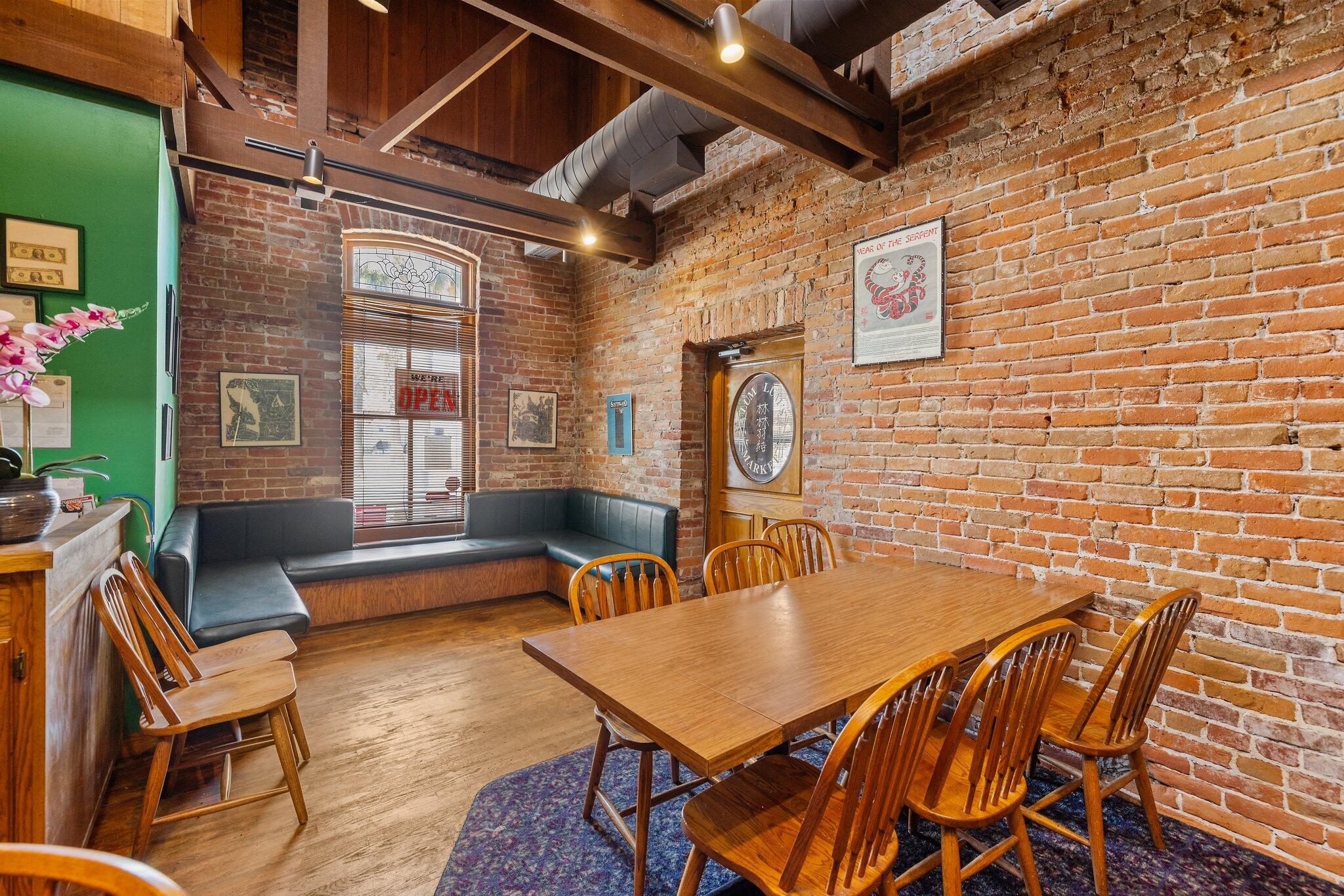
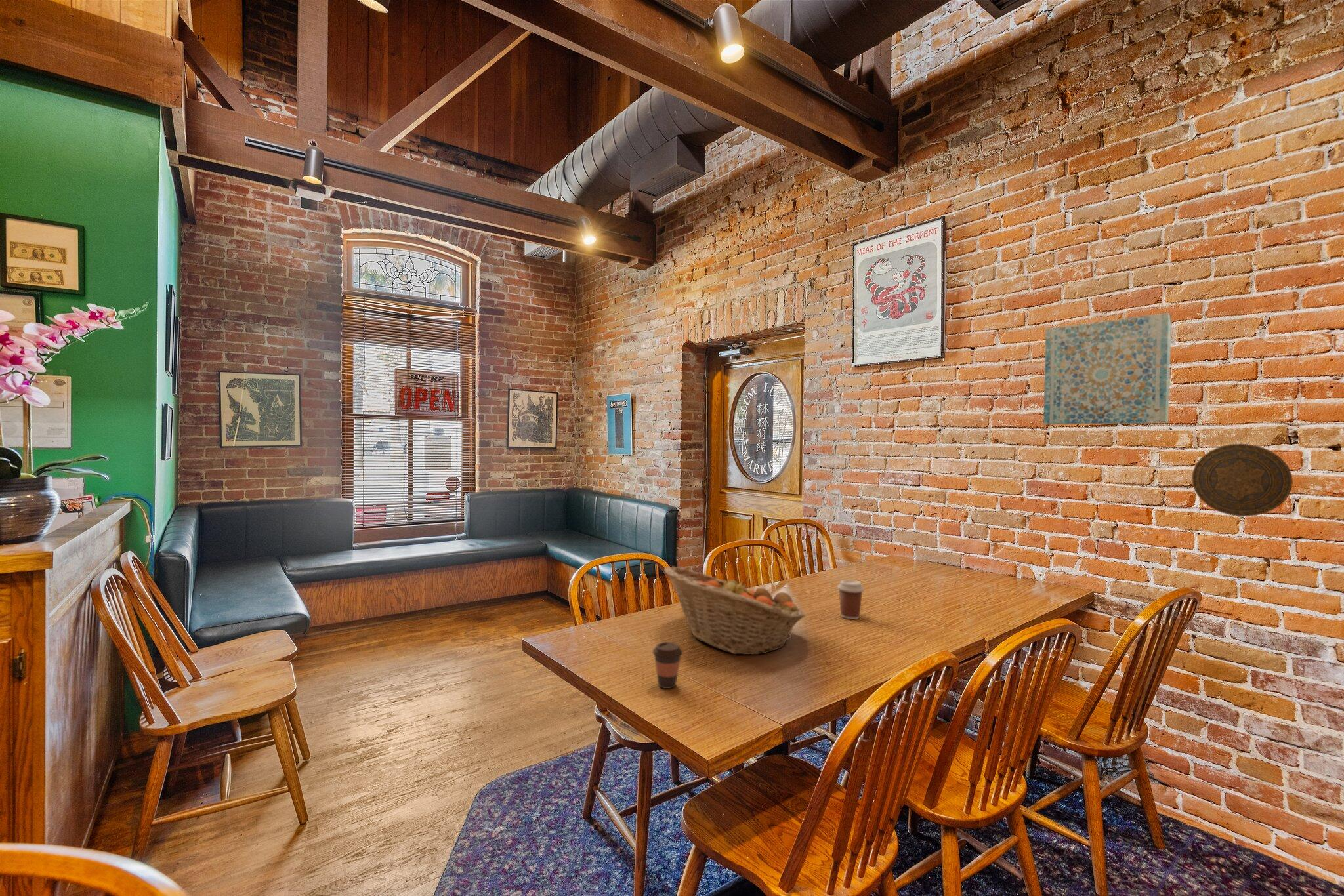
+ fruit basket [663,565,806,655]
+ coffee cup [652,641,684,689]
+ wall art [1043,312,1172,425]
+ coffee cup [837,579,865,620]
+ decorative plate [1191,443,1293,517]
